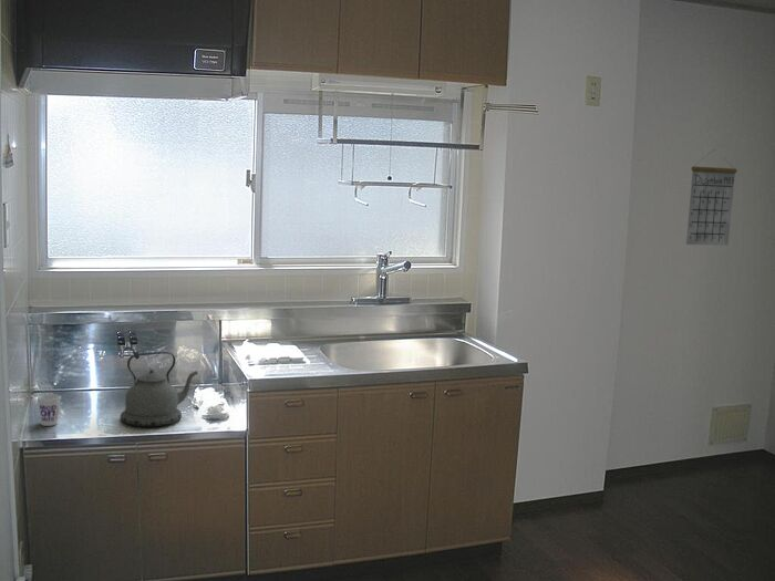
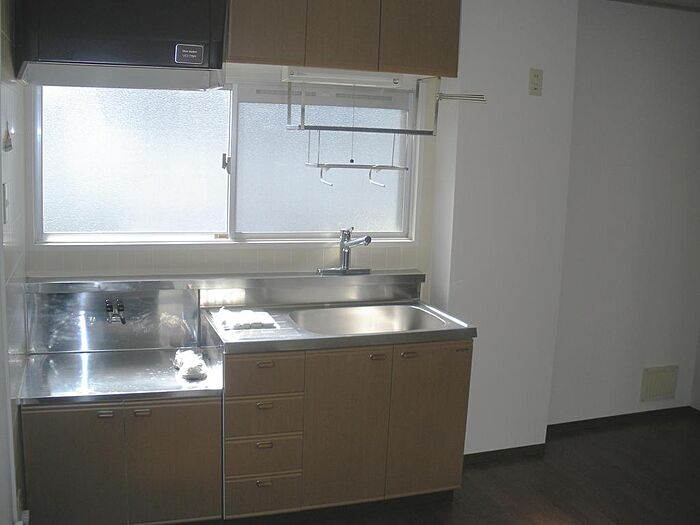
- calendar [685,148,738,246]
- kettle [120,351,199,427]
- cup [37,393,62,427]
